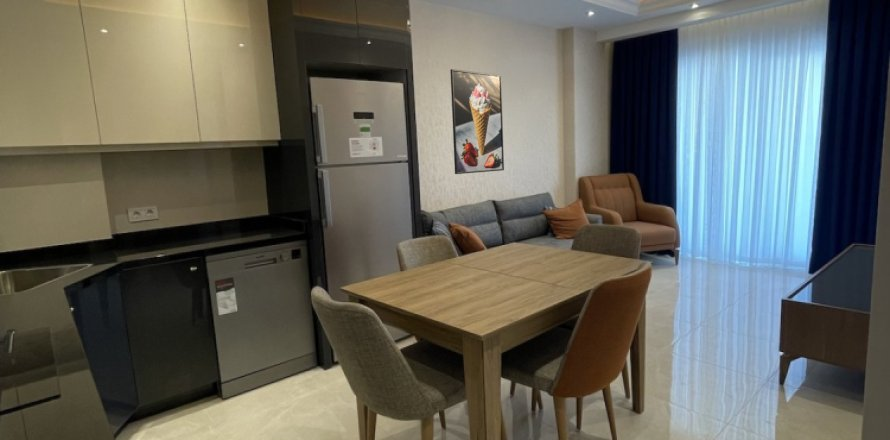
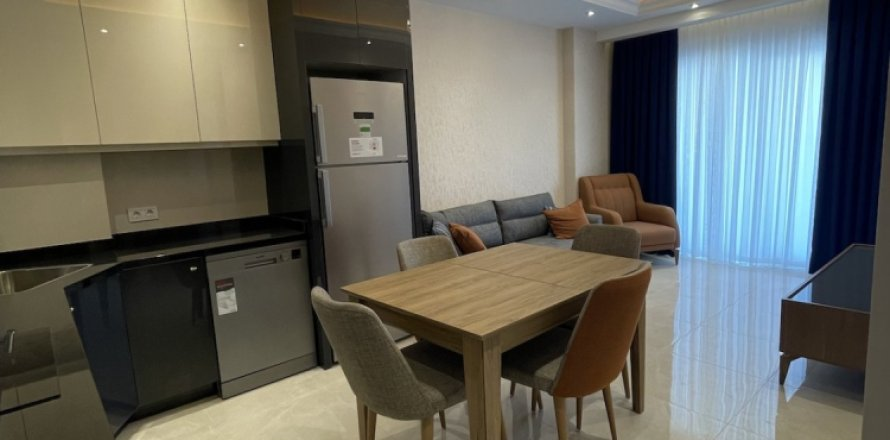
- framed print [449,68,505,175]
